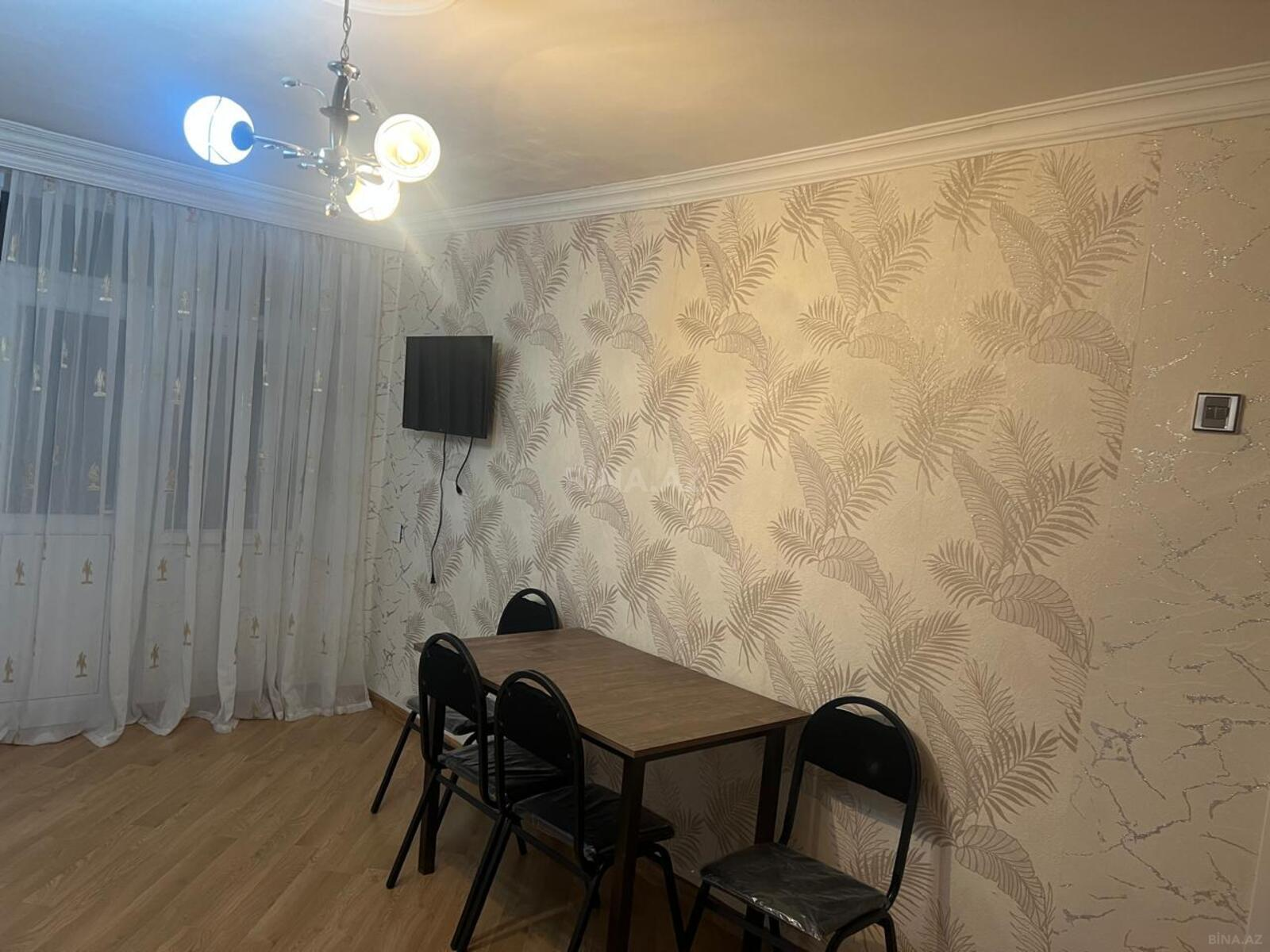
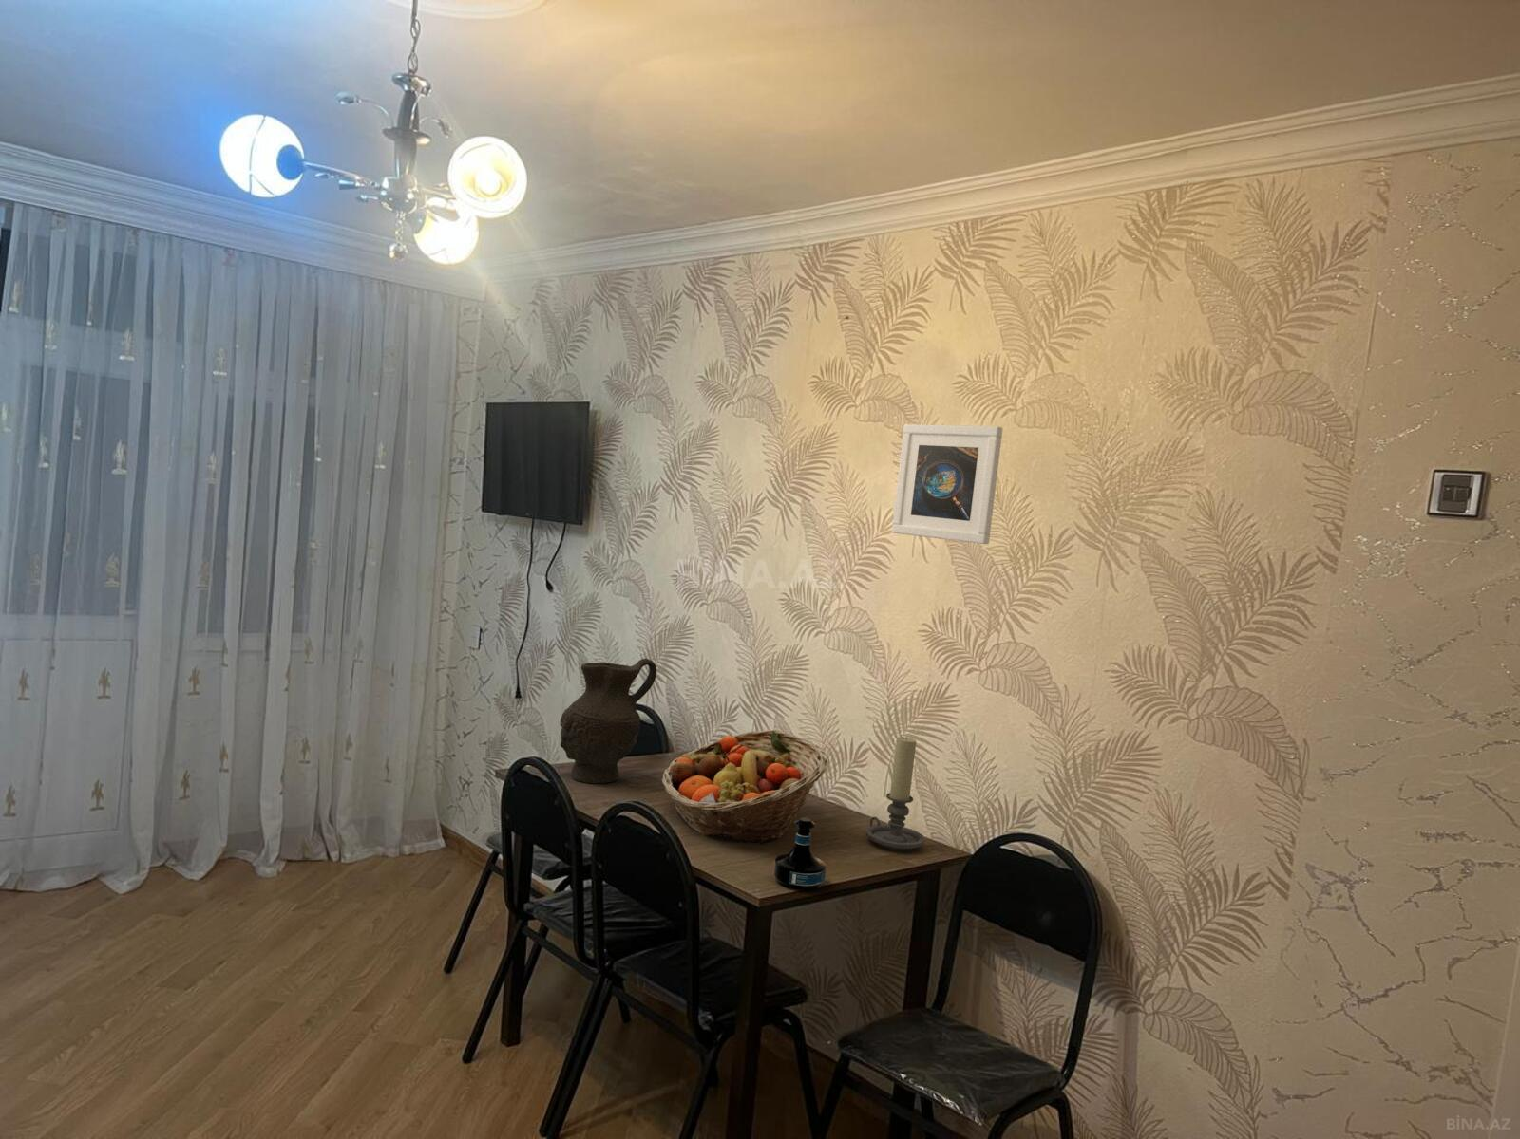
+ decorative vase [560,658,657,785]
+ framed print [892,424,1003,544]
+ tequila bottle [773,816,827,891]
+ candle holder [864,736,926,852]
+ fruit basket [661,729,831,846]
